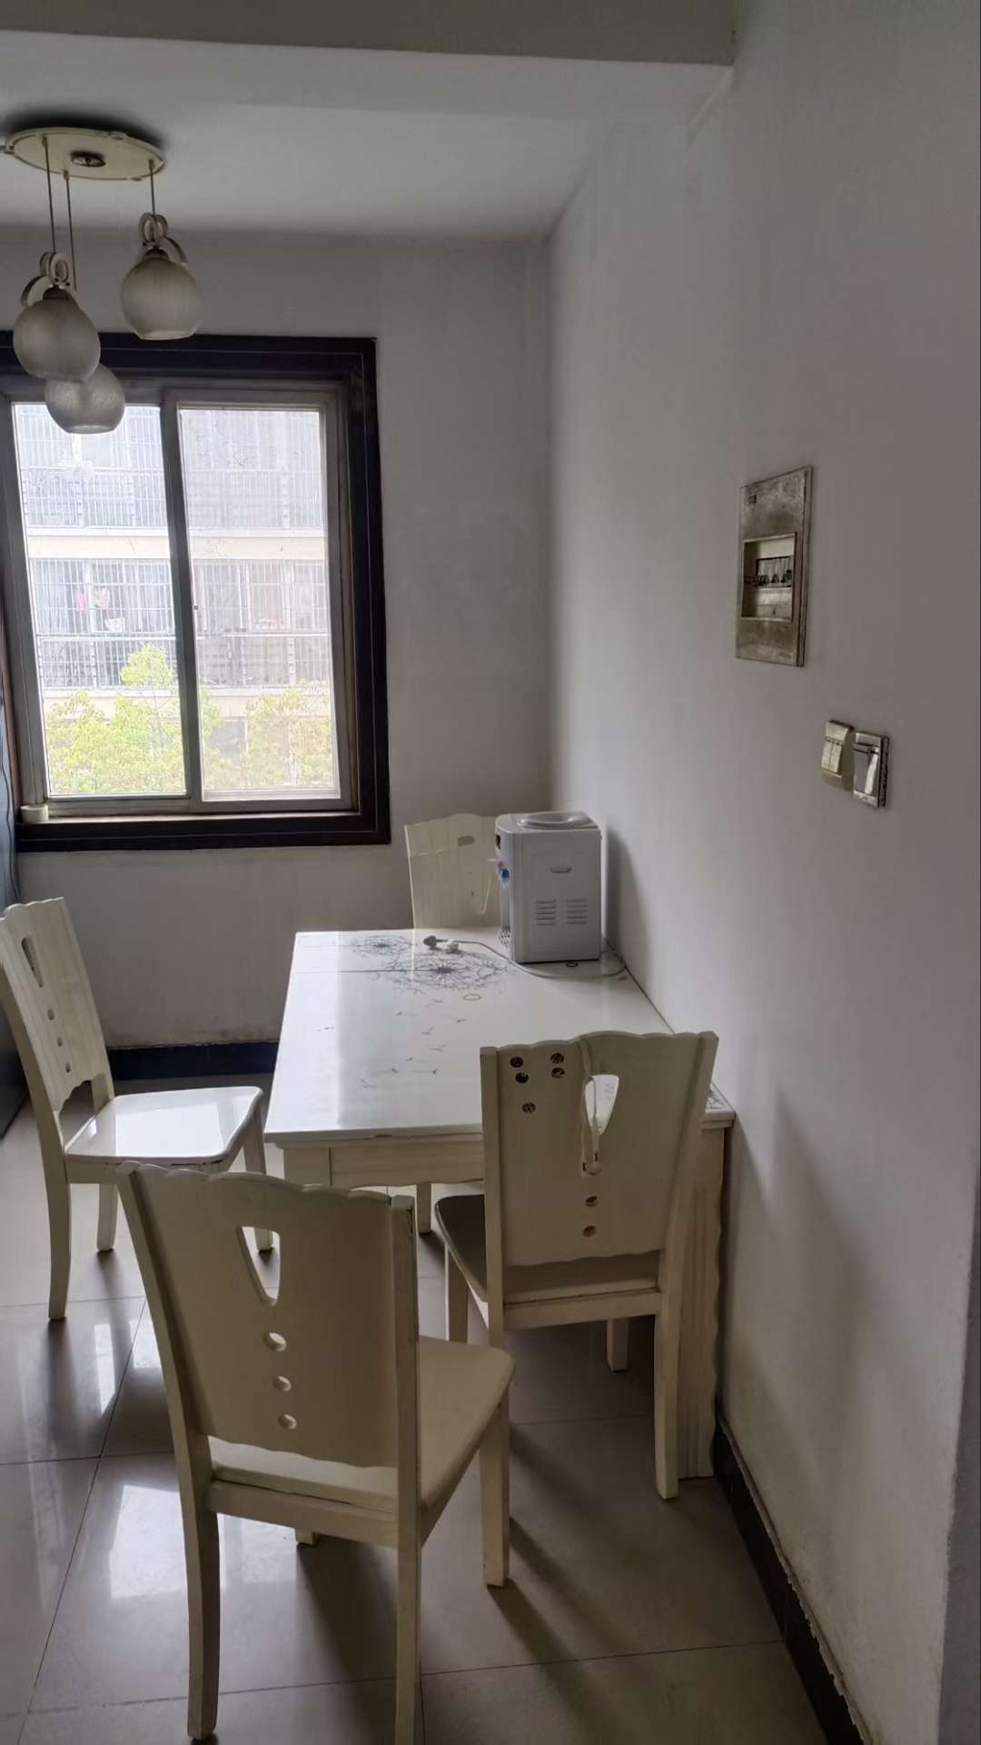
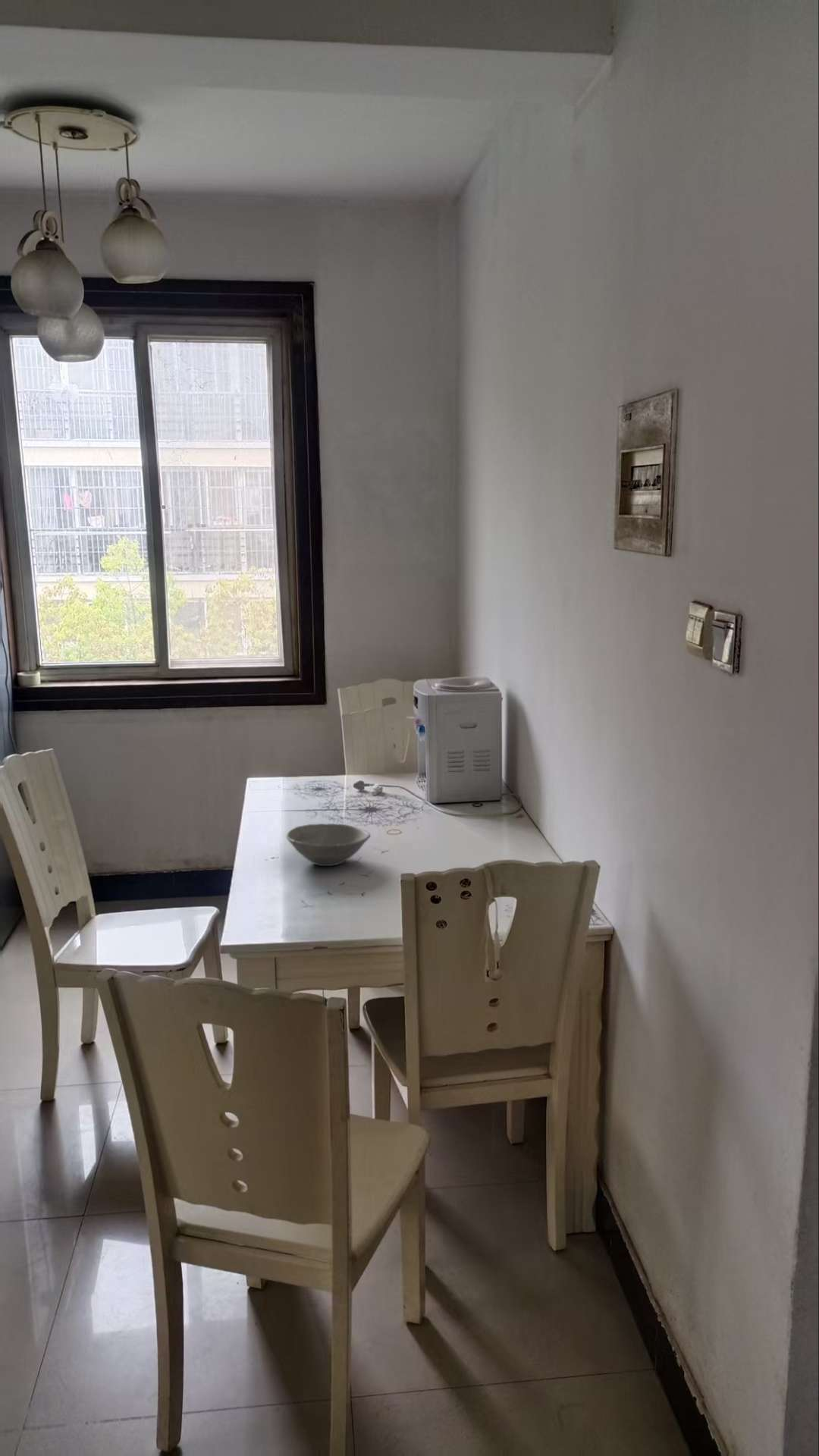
+ bowl [285,823,372,867]
